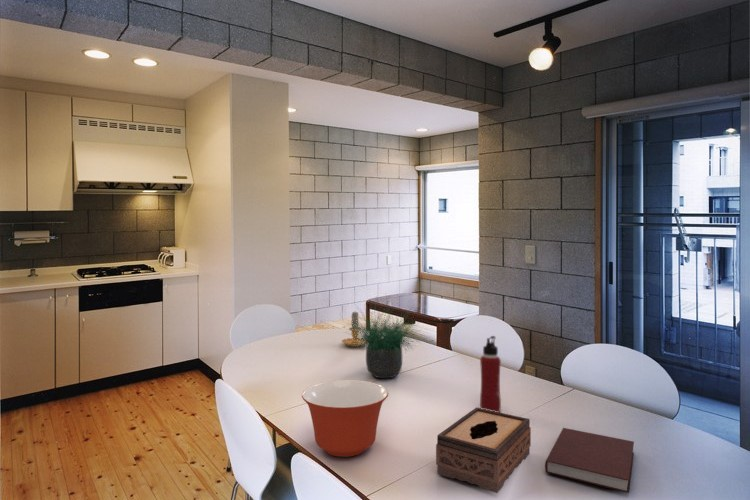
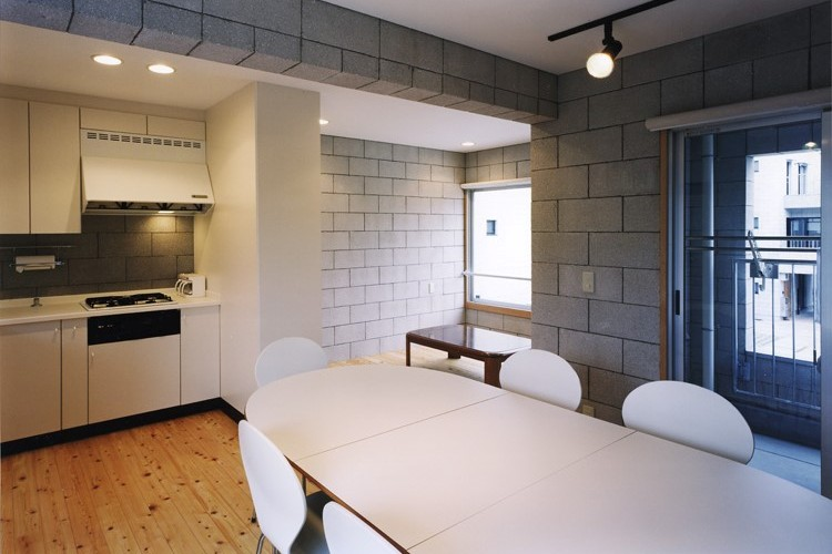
- notebook [544,427,635,494]
- mixing bowl [301,379,389,458]
- potted plant [342,294,422,379]
- water bottle [479,335,502,413]
- tissue box [435,407,532,494]
- candle [341,311,365,348]
